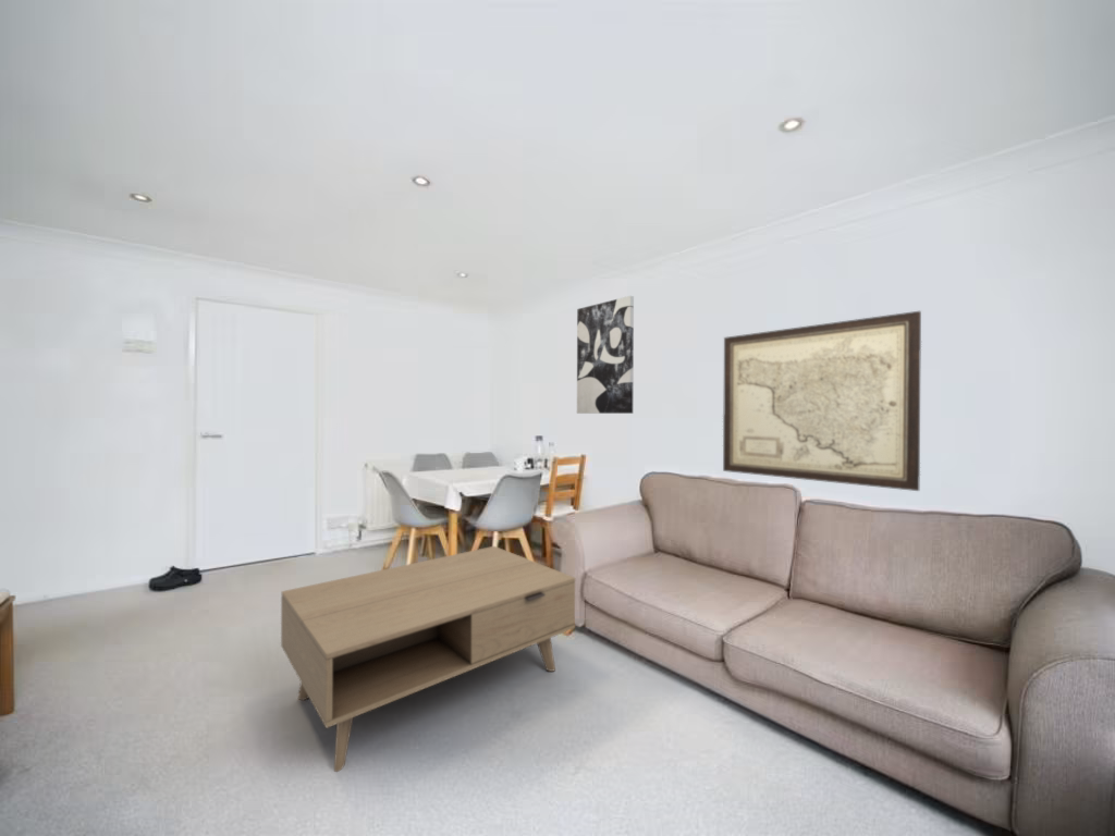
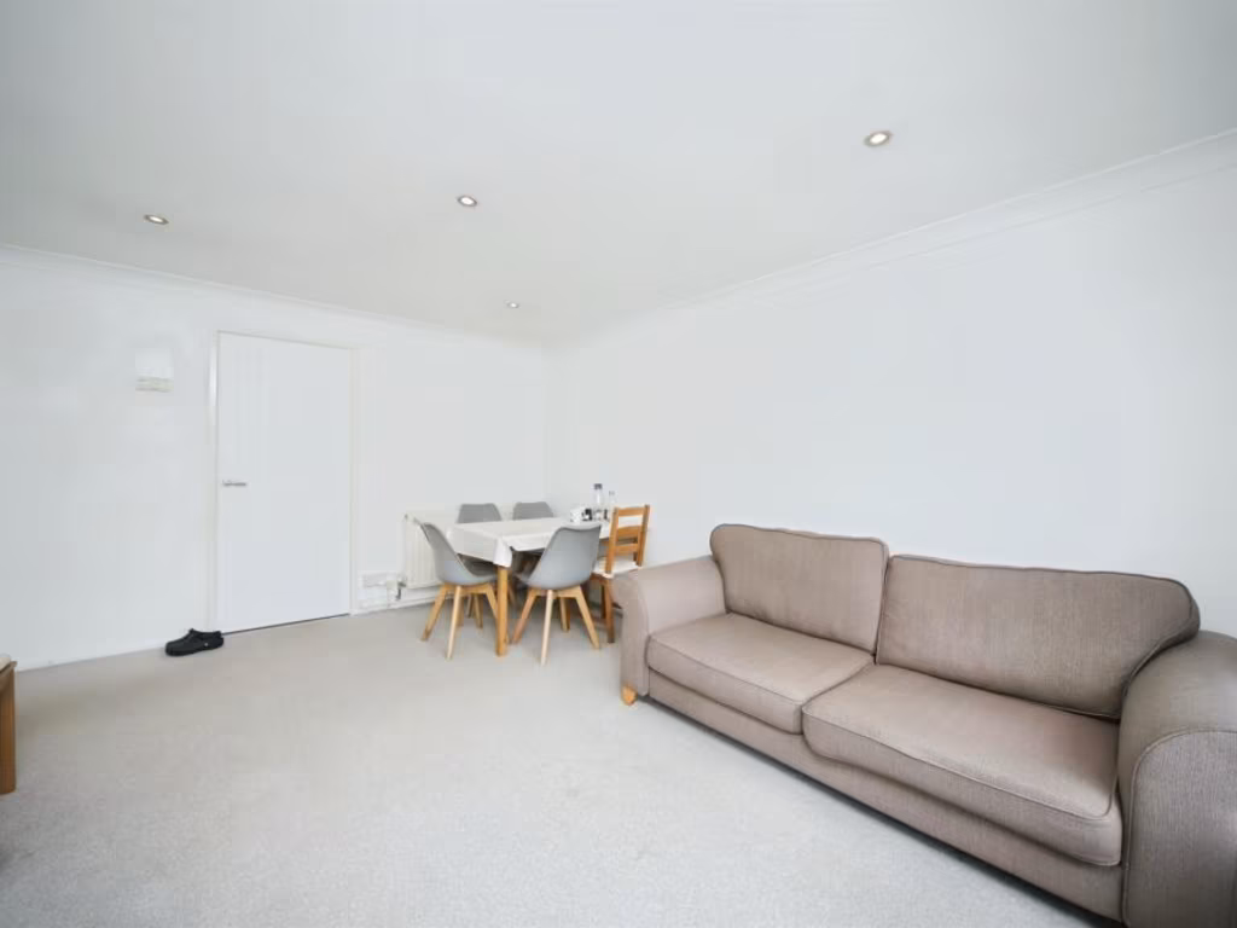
- wall art [576,295,635,415]
- coffee table [280,545,576,773]
- wall art [722,310,922,492]
